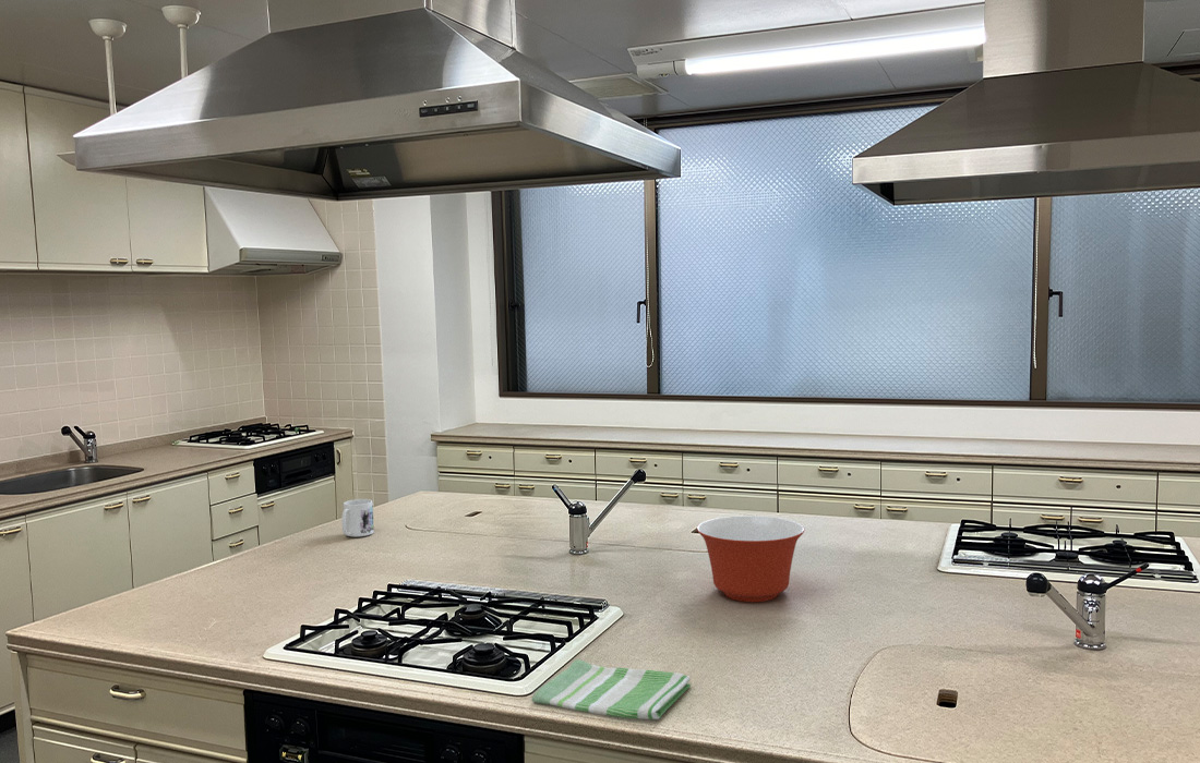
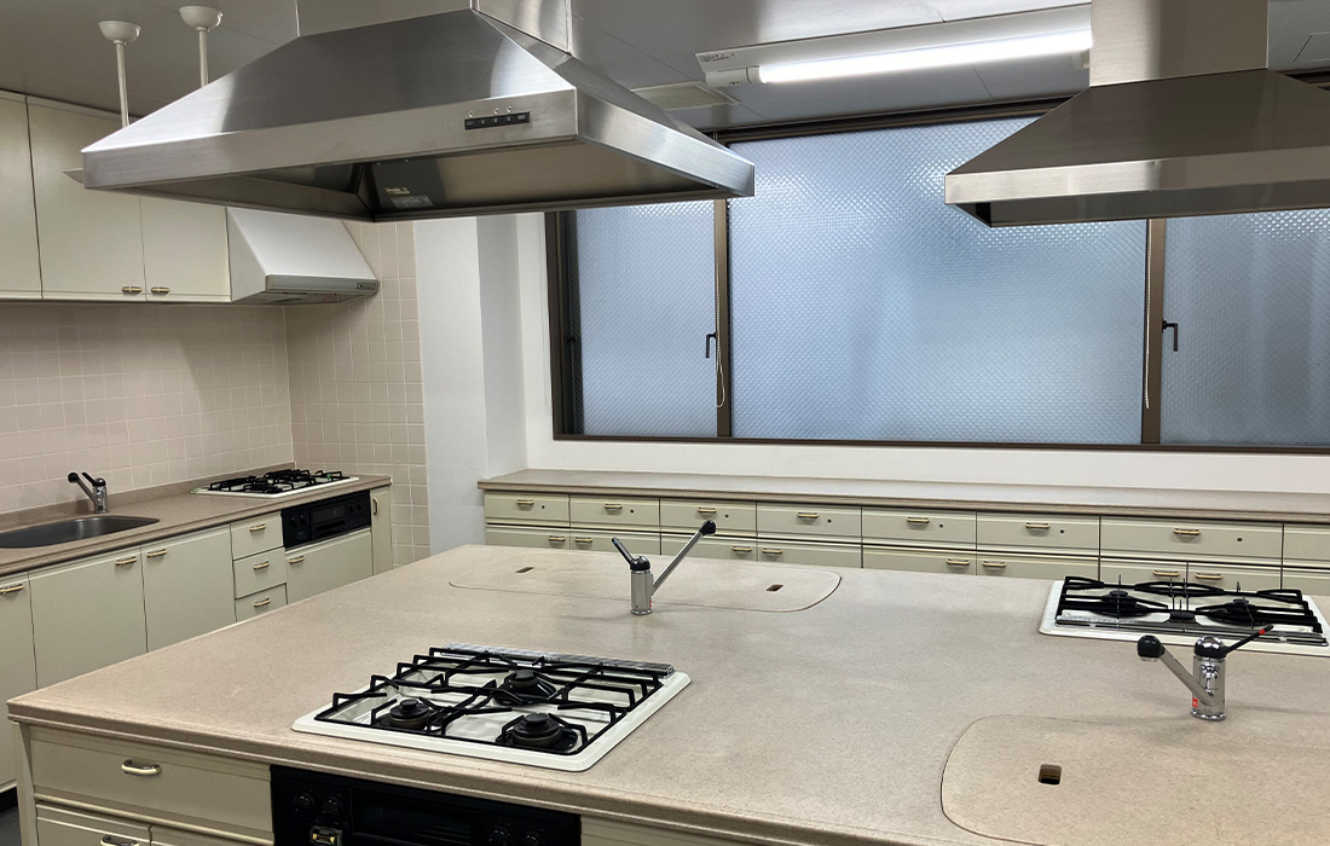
- dish towel [530,658,692,720]
- mug [340,498,375,537]
- mixing bowl [696,514,805,603]
